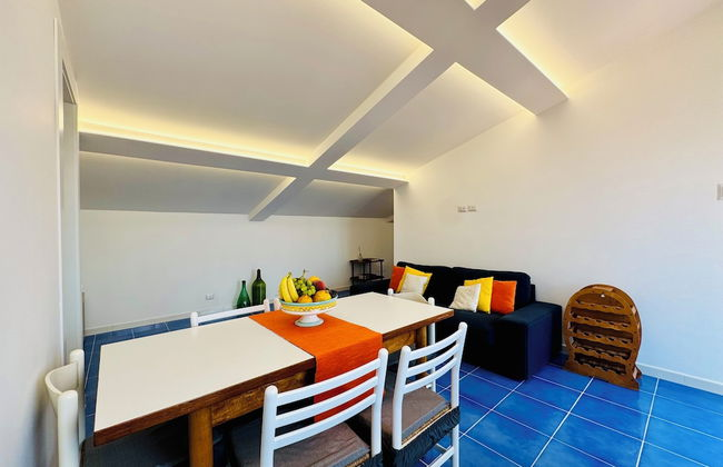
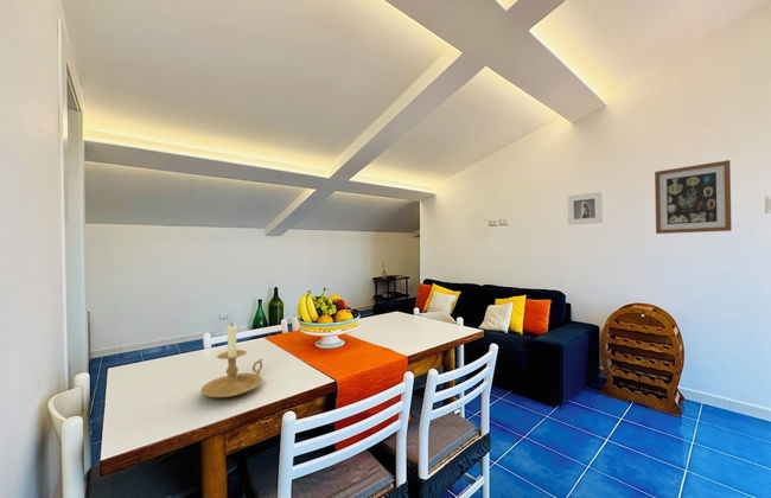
+ candle holder [199,323,263,398]
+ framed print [567,191,604,226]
+ wall art [654,159,733,235]
